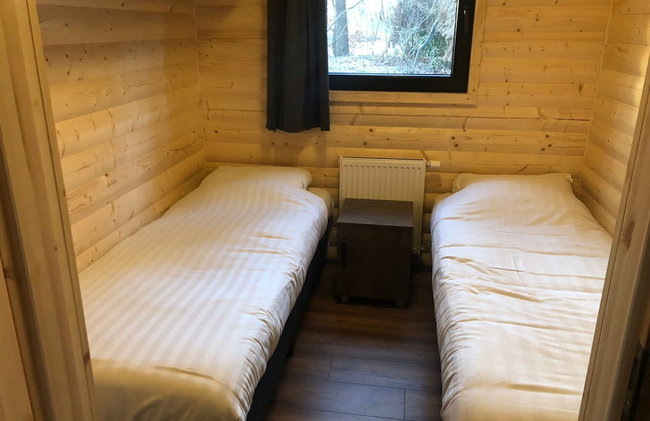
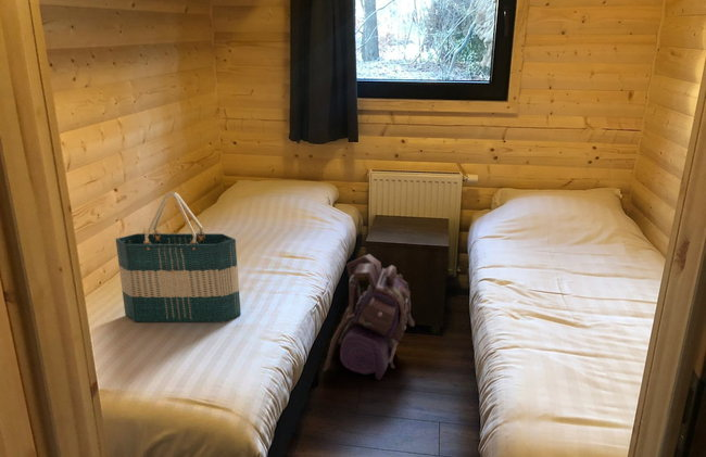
+ tote bag [115,191,242,323]
+ backpack [323,253,415,381]
